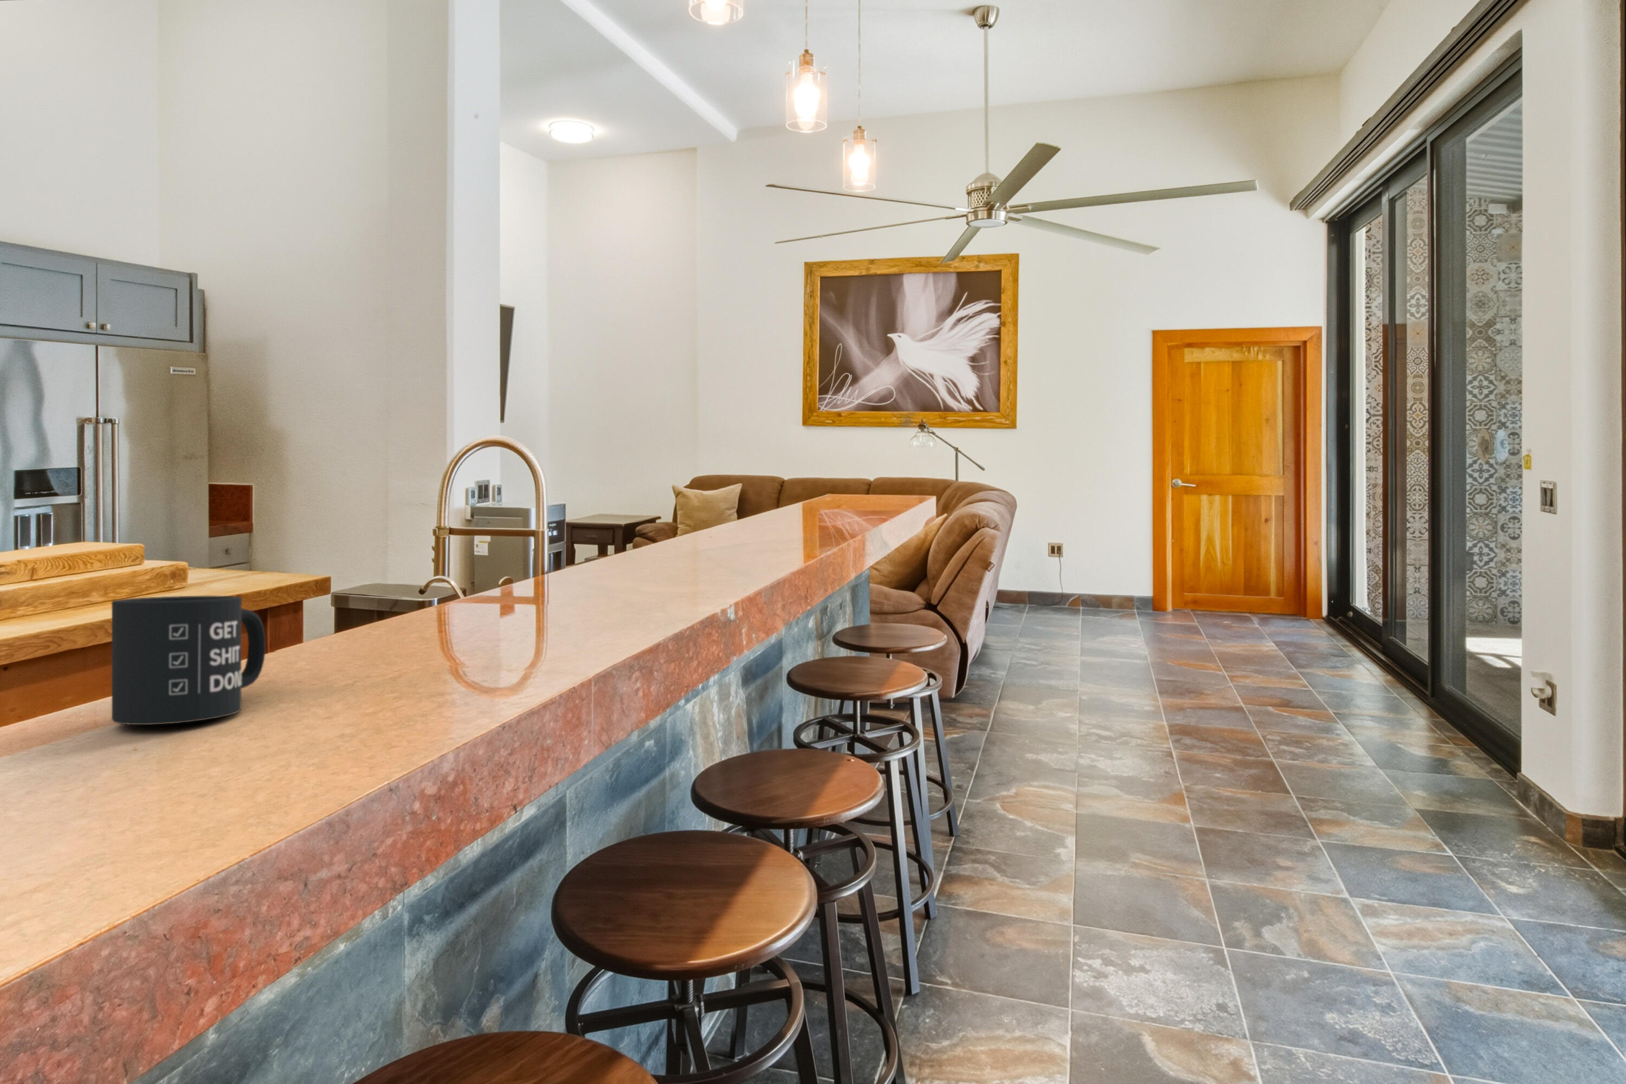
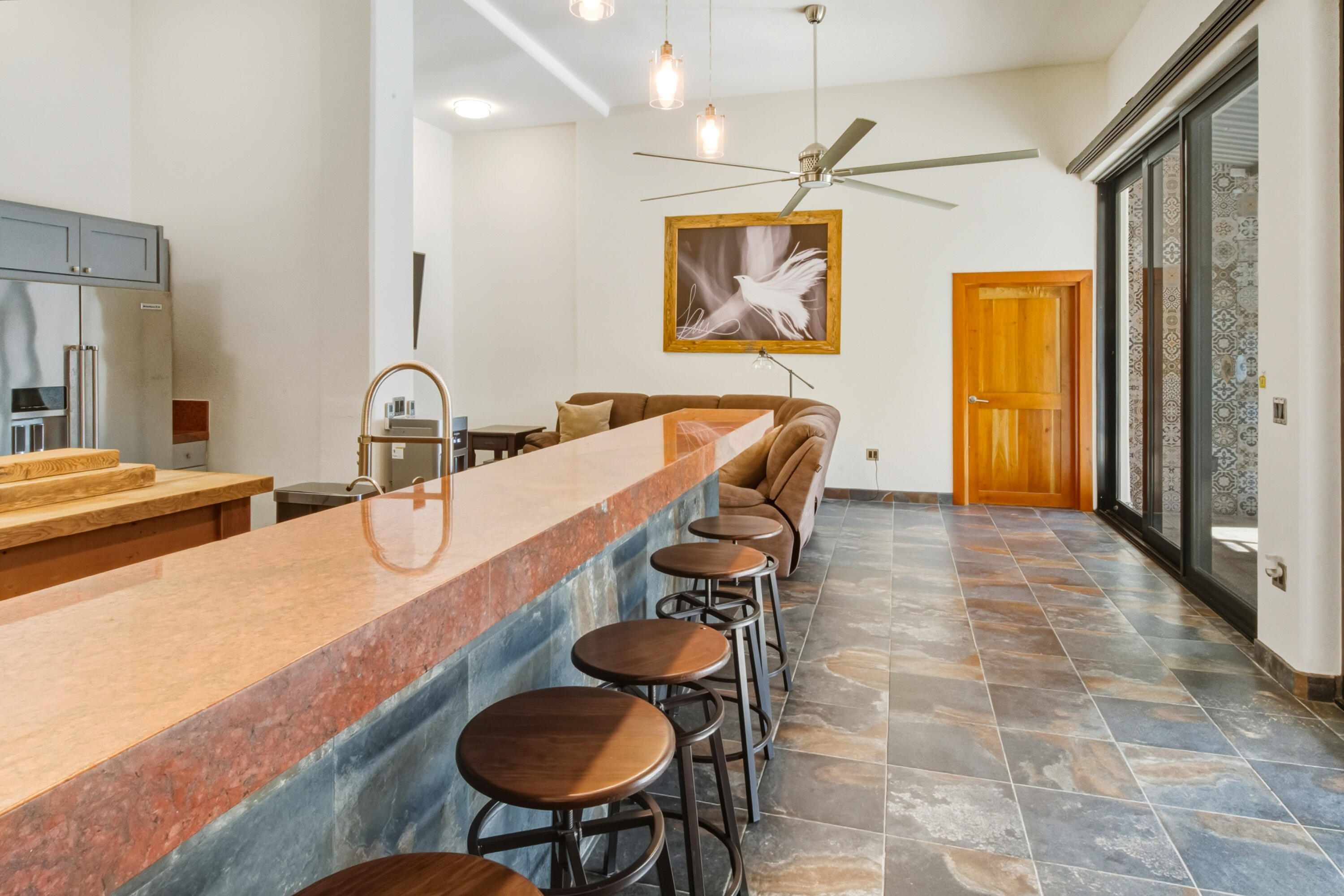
- mug [110,595,266,726]
